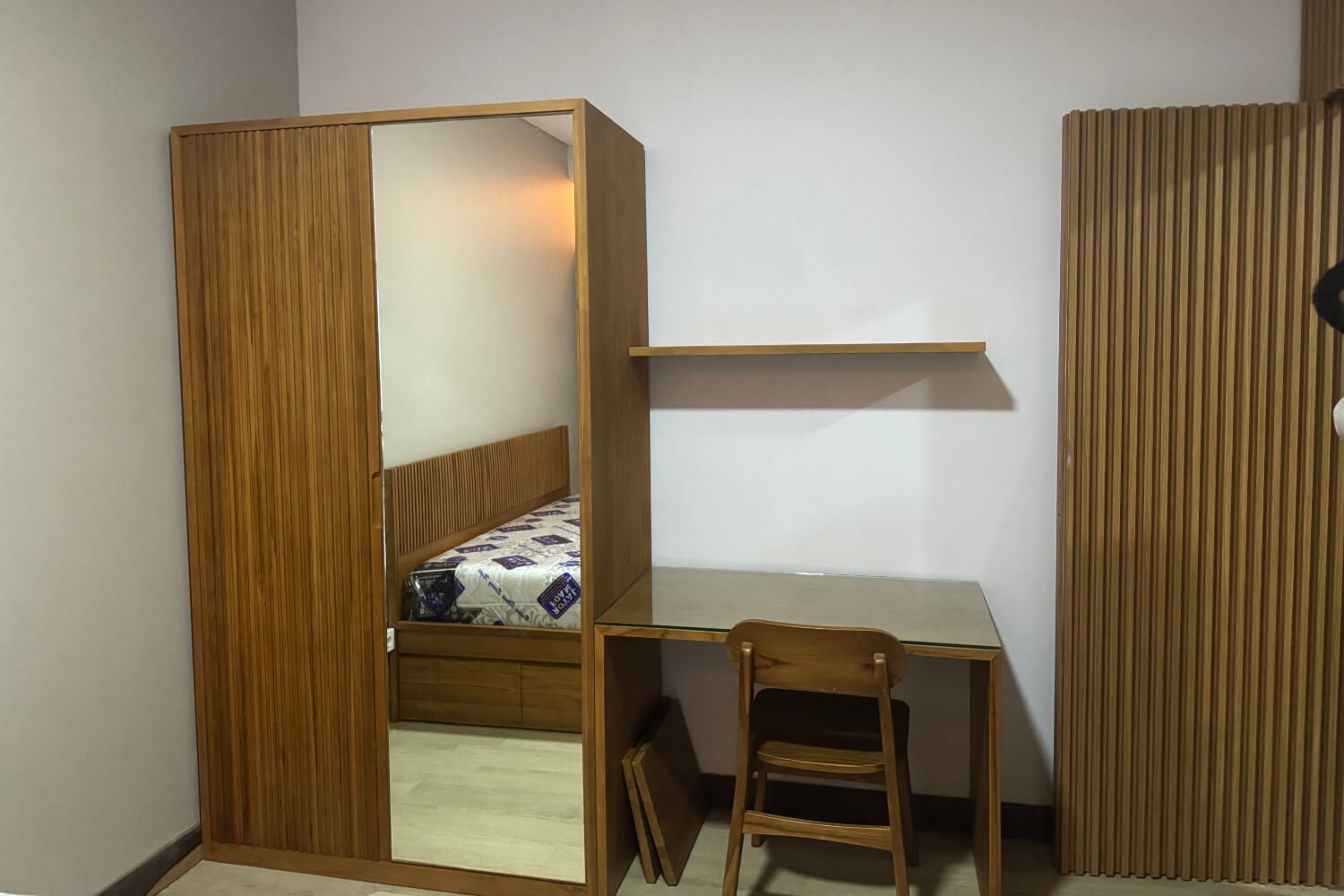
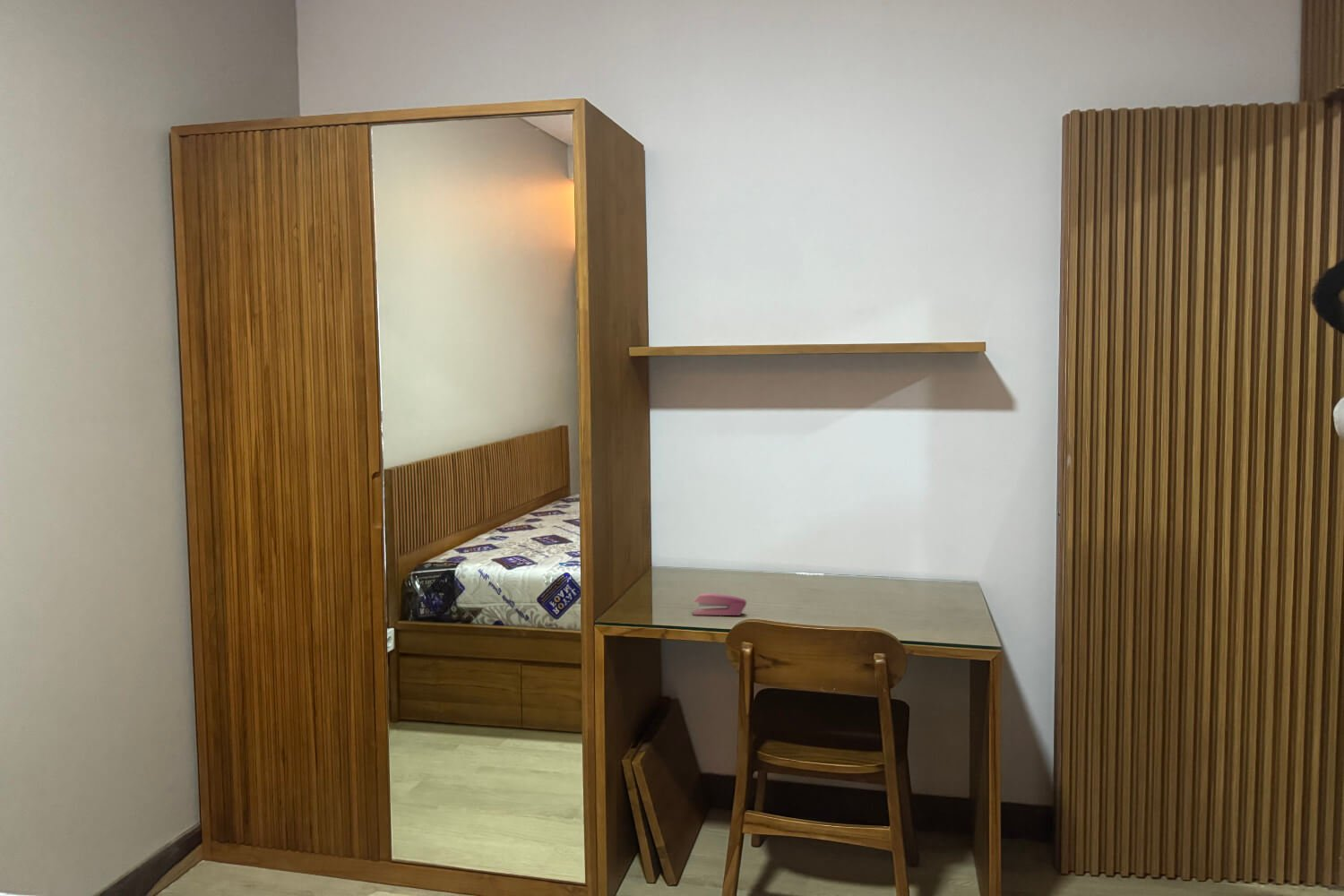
+ stapler [692,592,747,616]
